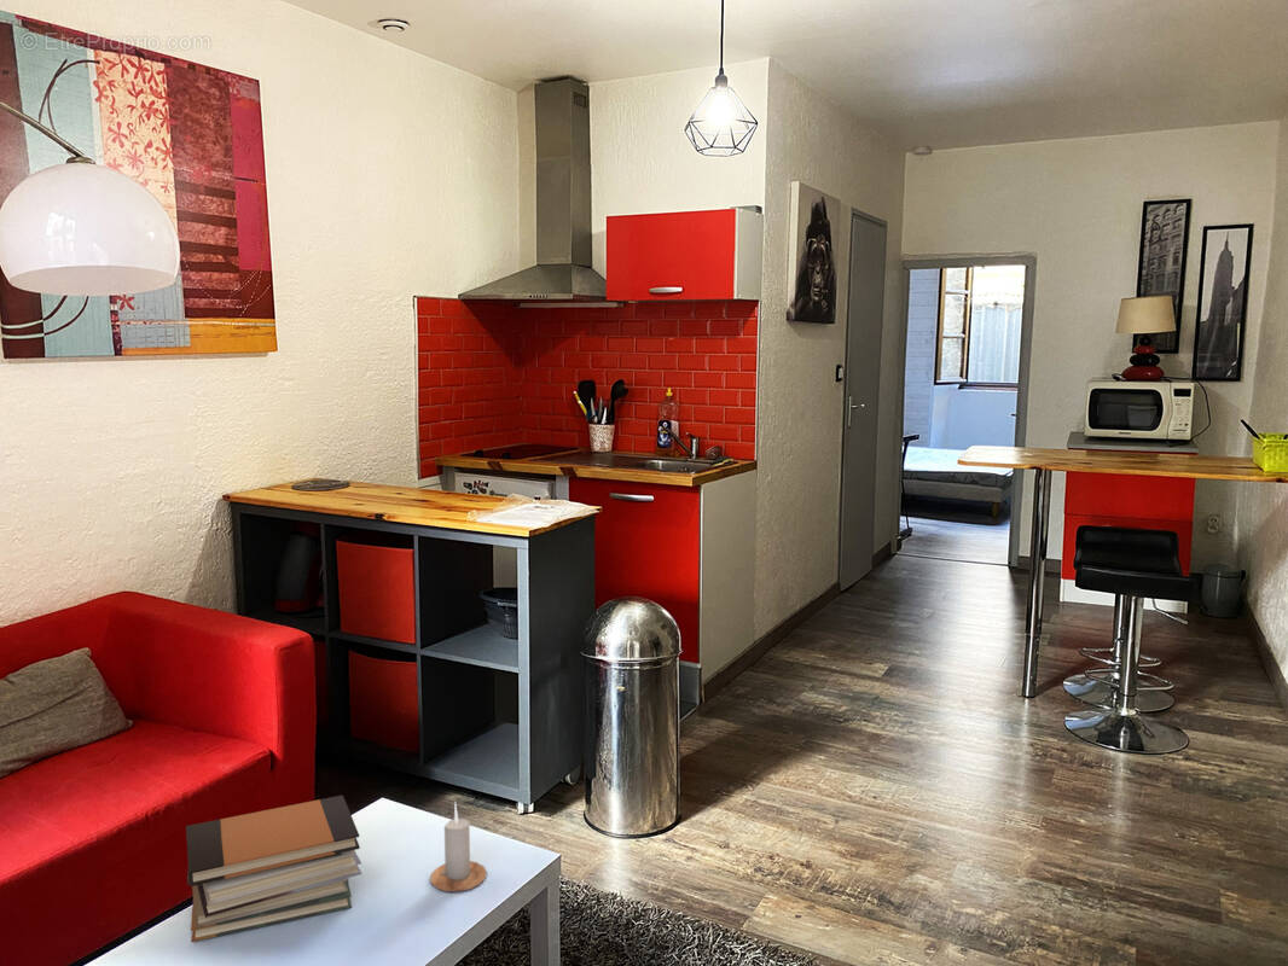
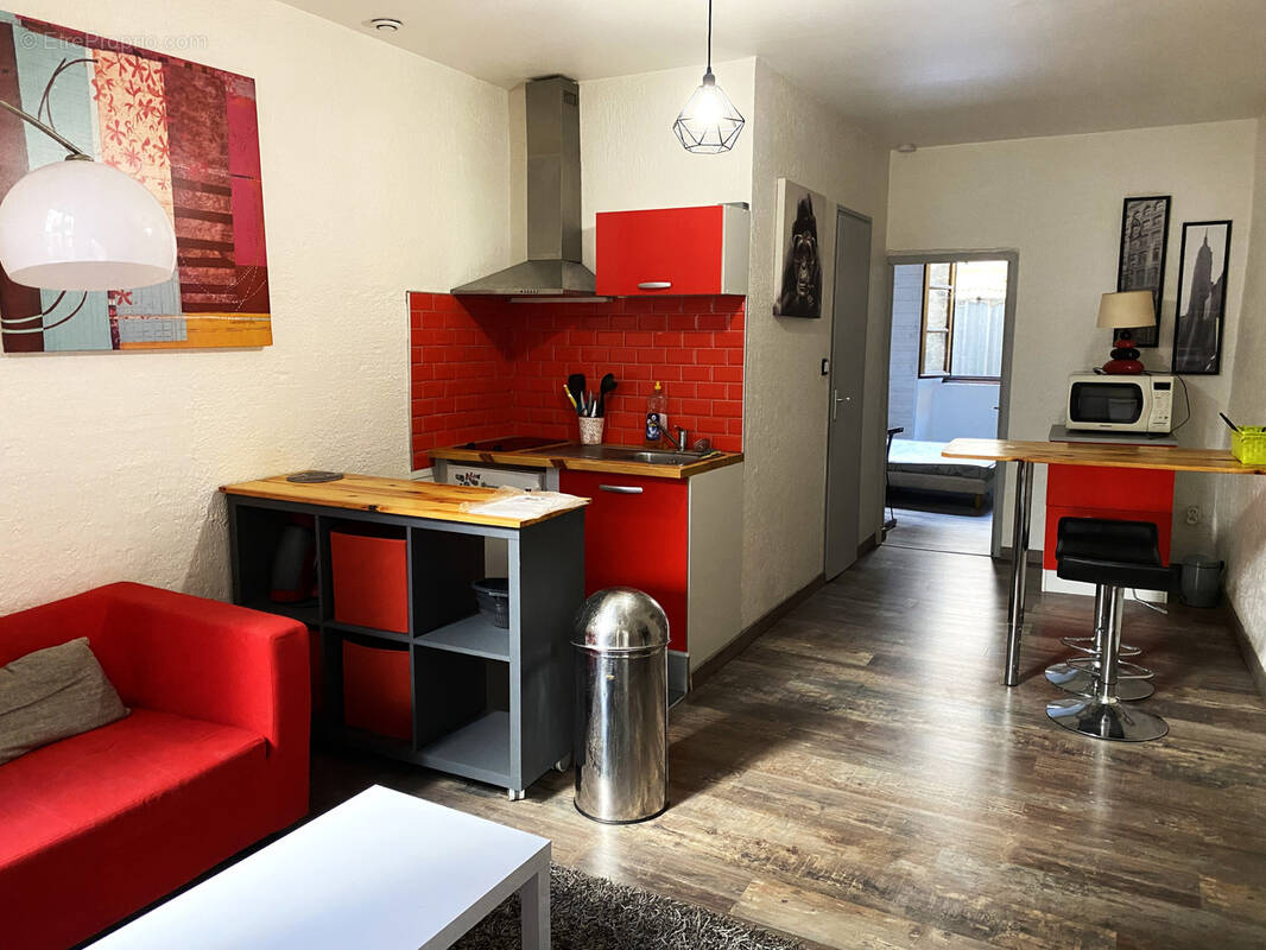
- candle [429,802,488,894]
- book stack [185,795,362,943]
